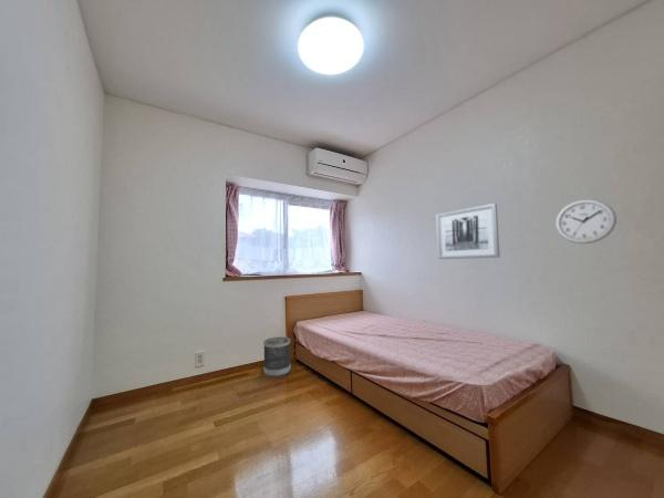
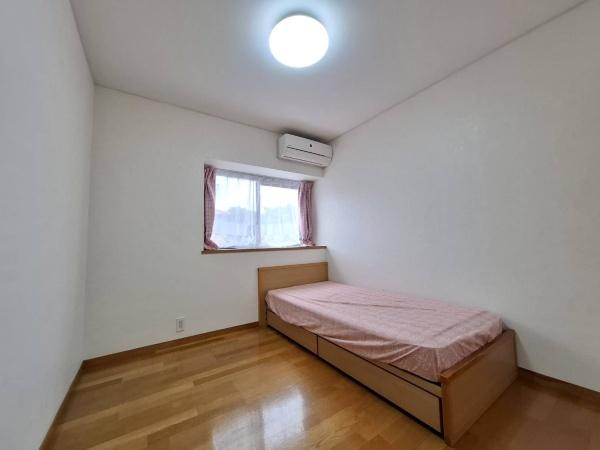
- wall clock [554,198,618,245]
- wall art [435,203,501,260]
- wastebasket [262,335,292,377]
